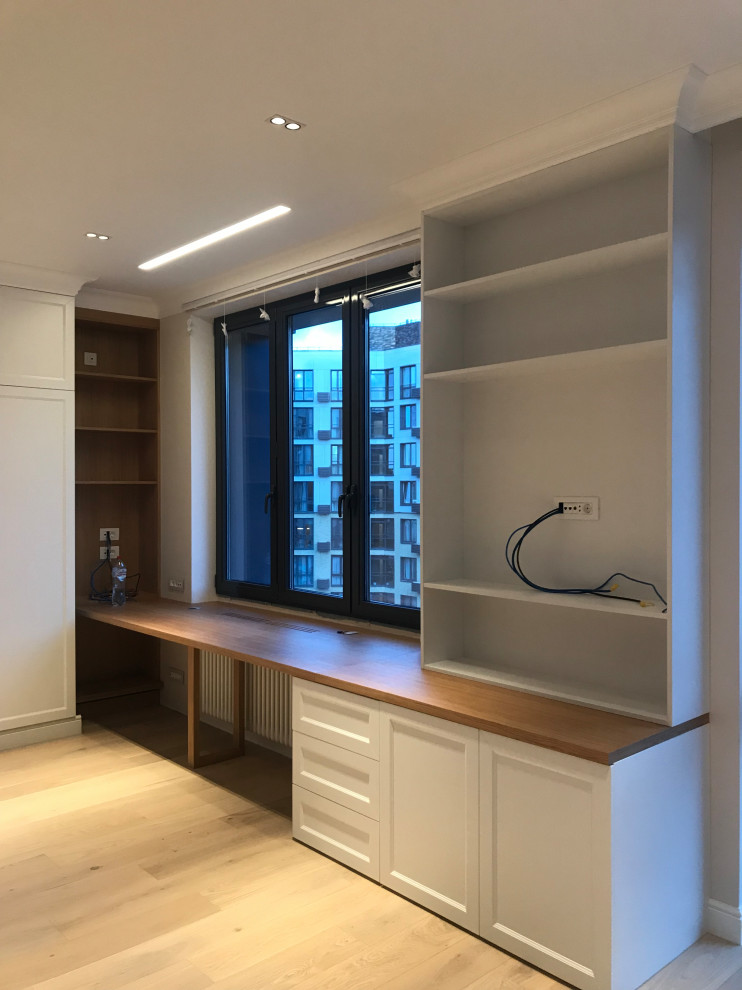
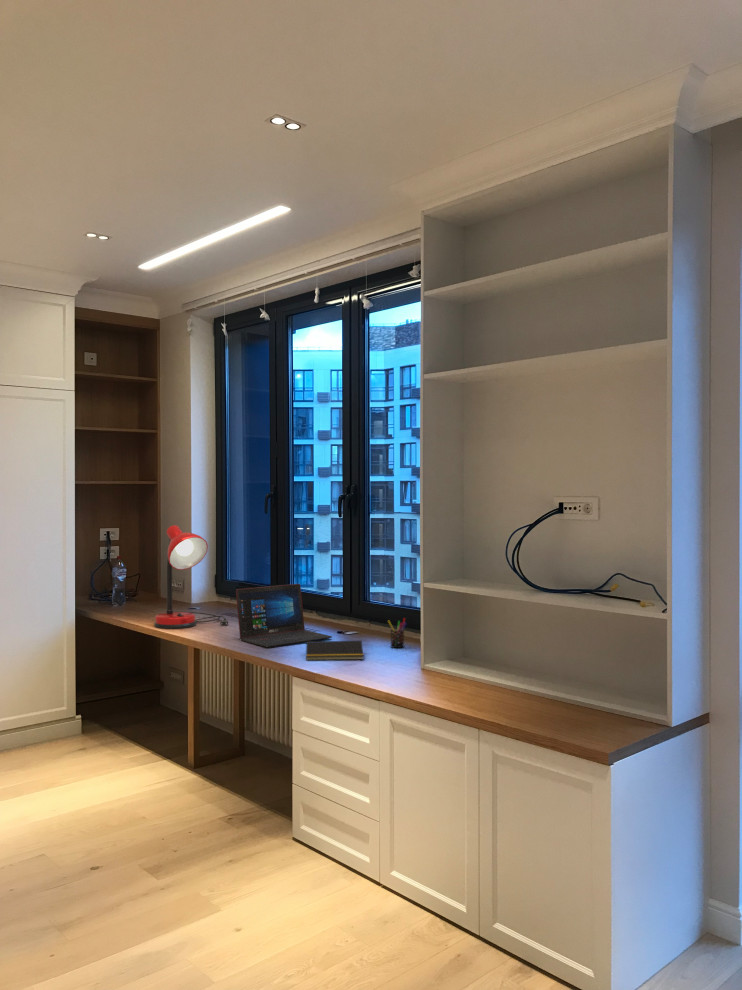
+ pen holder [387,617,408,649]
+ laptop [235,583,333,648]
+ notepad [304,640,364,661]
+ desk lamp [153,524,229,630]
